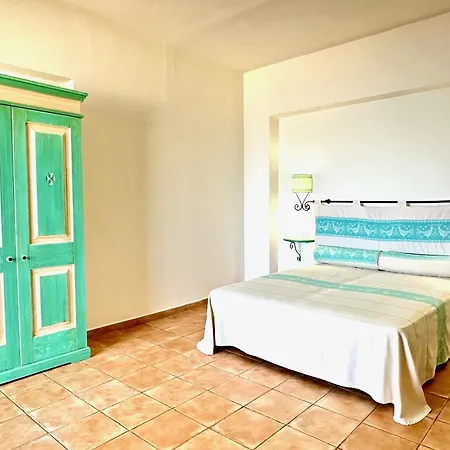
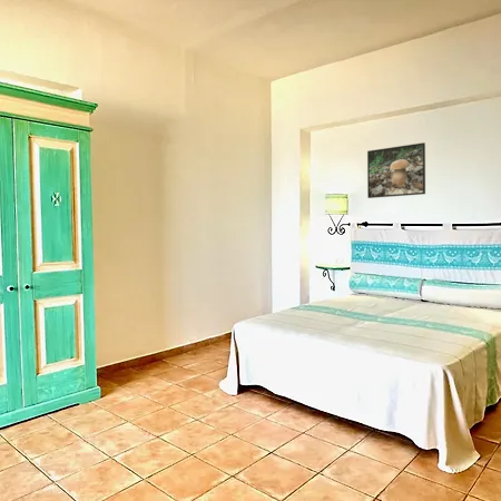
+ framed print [366,141,426,199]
